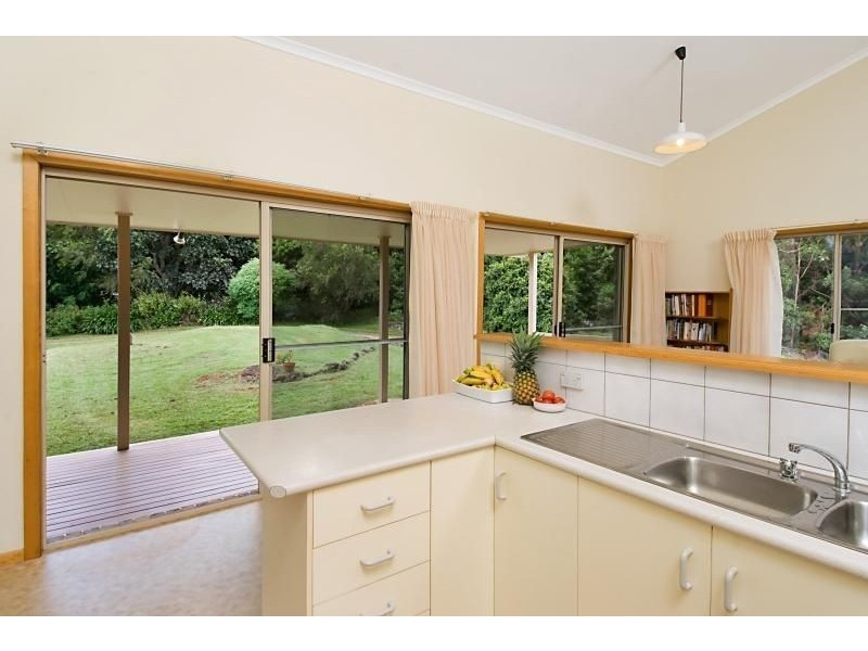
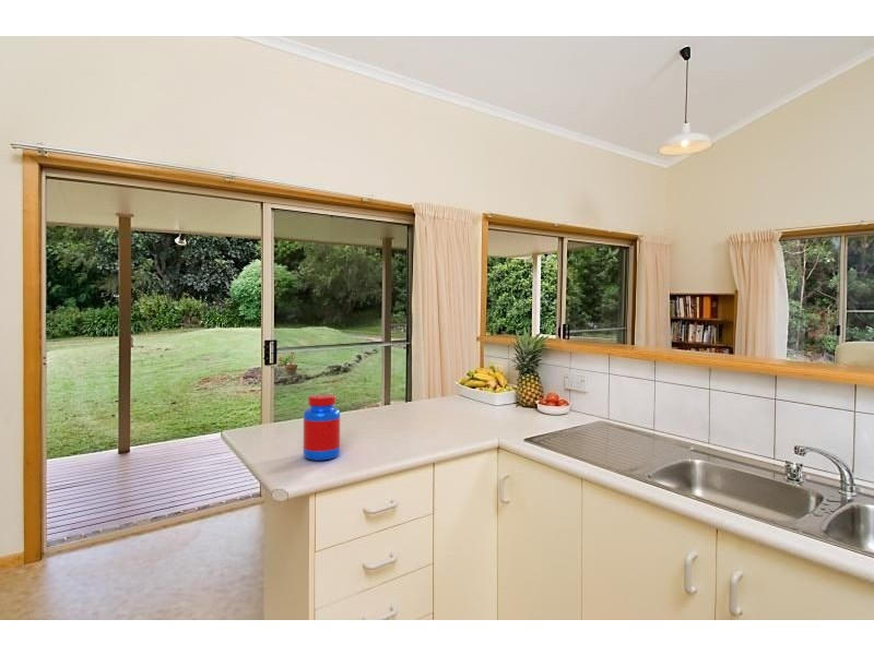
+ jar [303,393,341,462]
